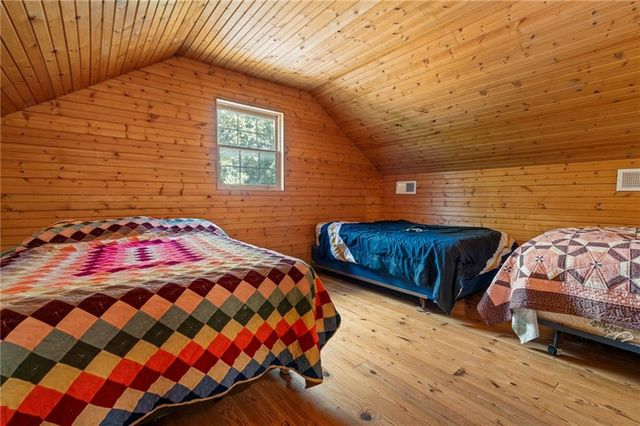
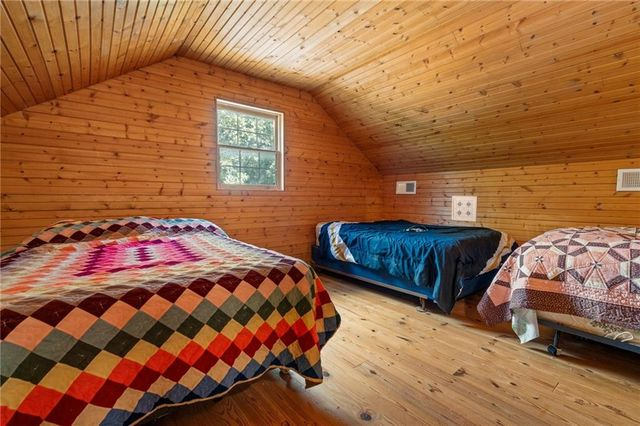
+ wall art [451,195,479,223]
